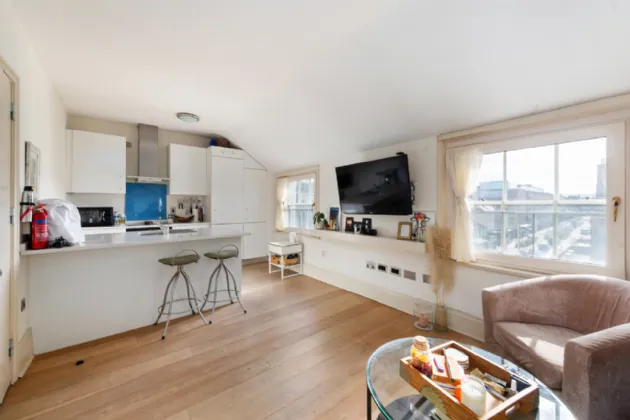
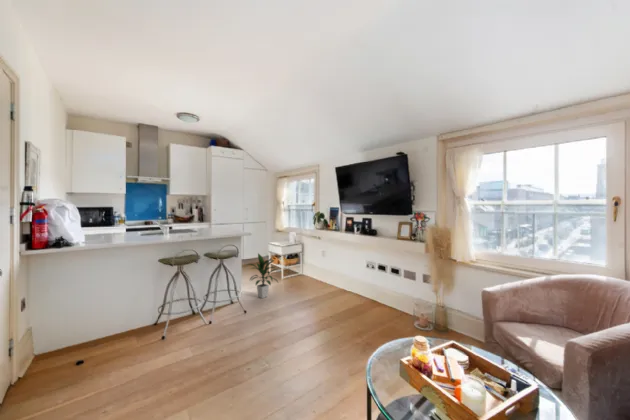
+ indoor plant [247,252,280,299]
